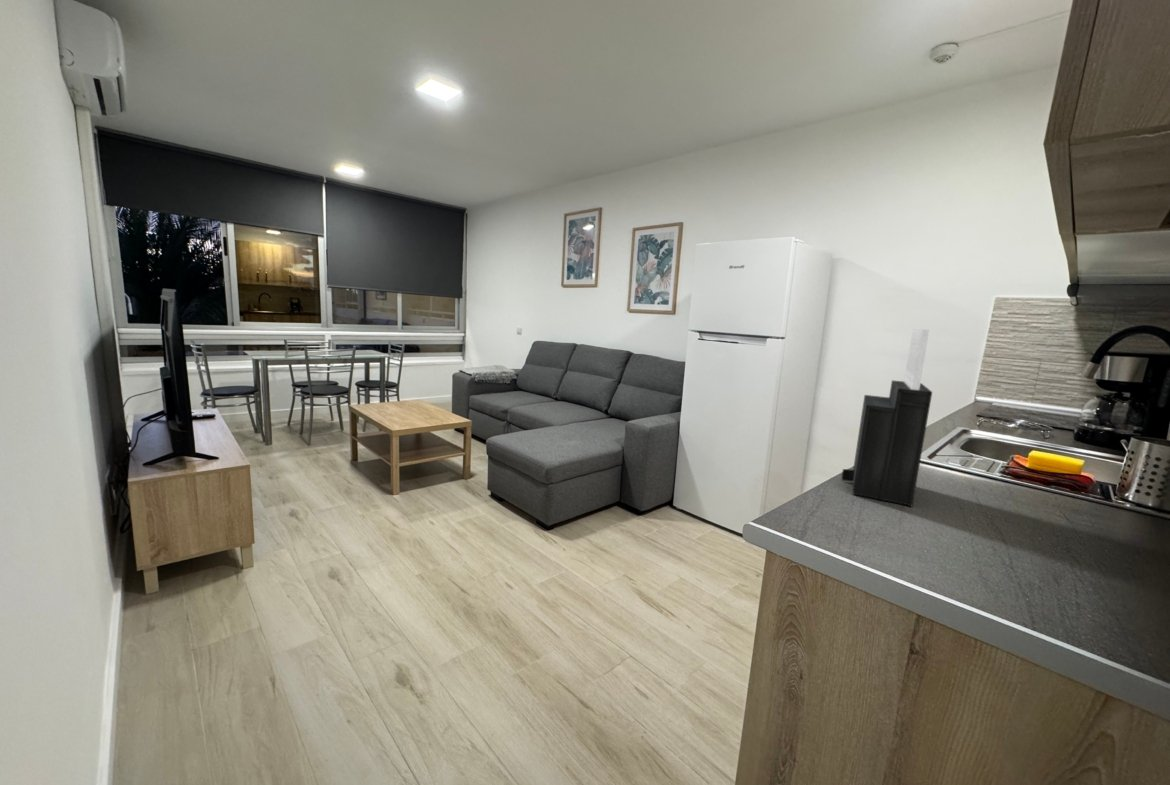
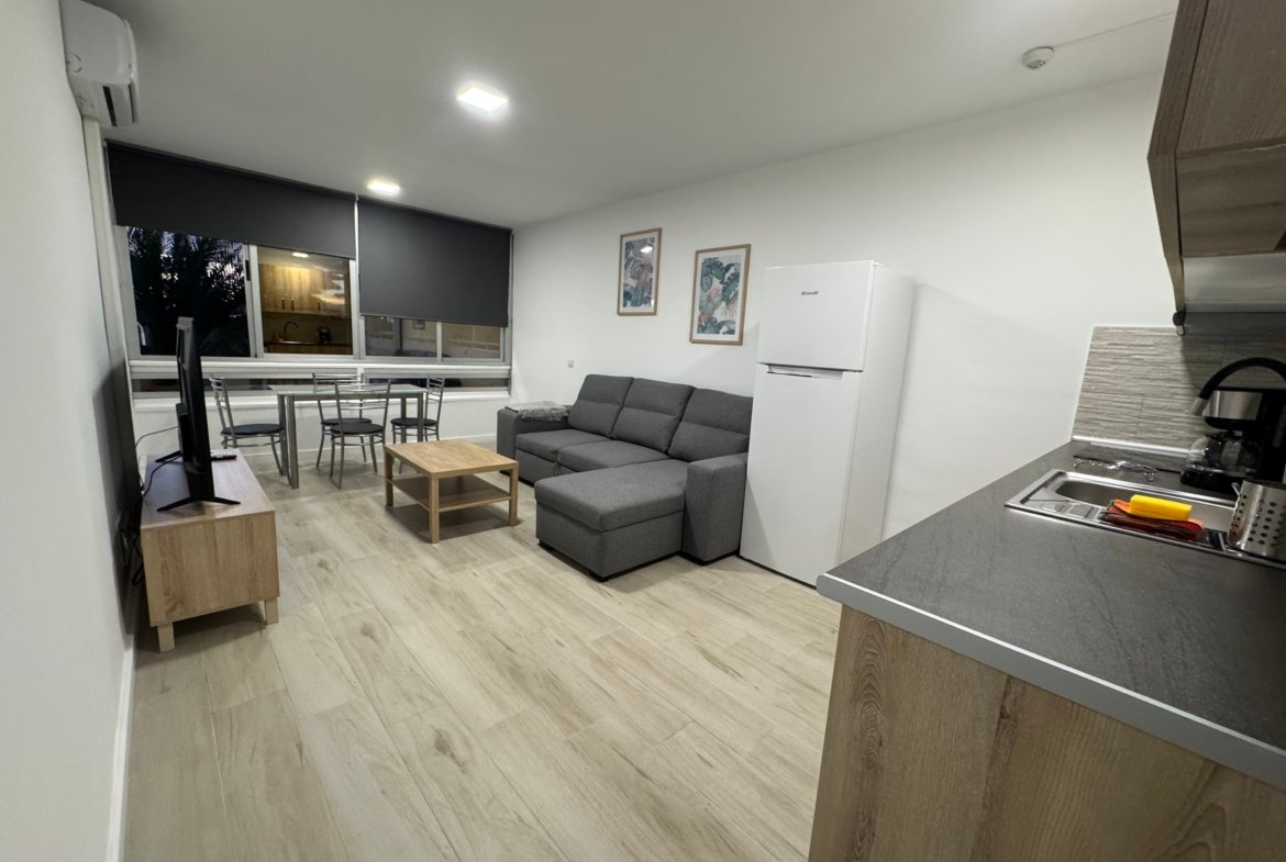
- knife block [840,329,933,507]
